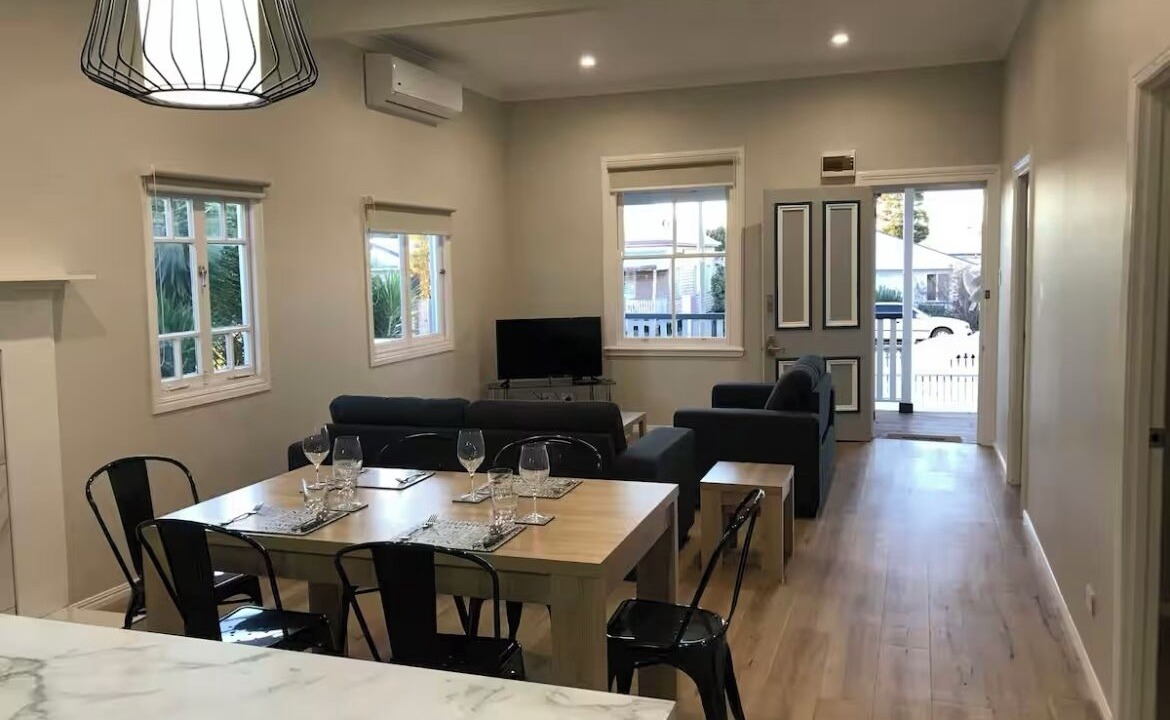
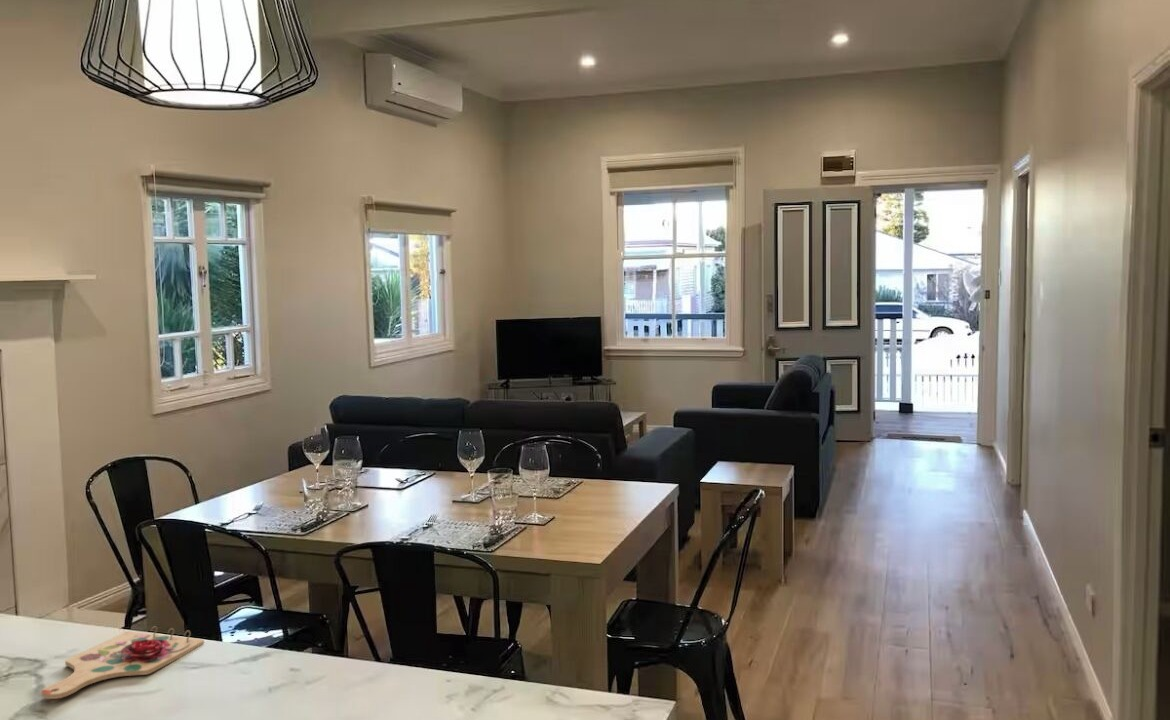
+ cutting board [40,625,205,700]
